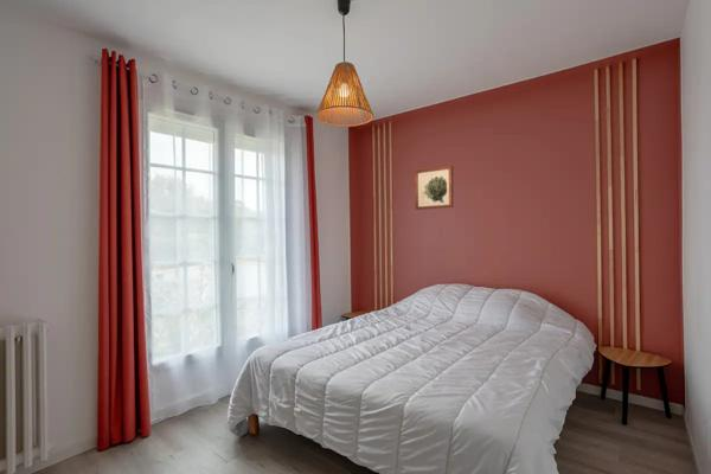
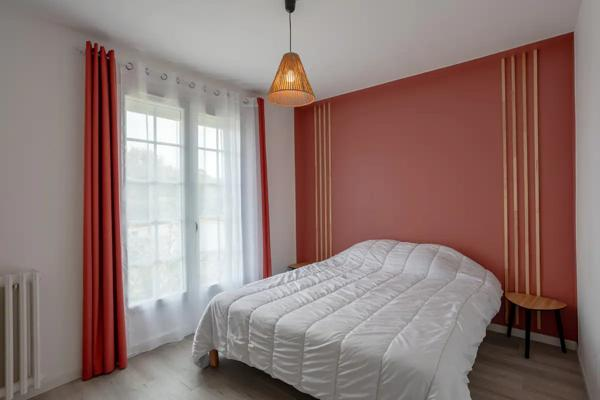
- wall art [414,165,455,211]
